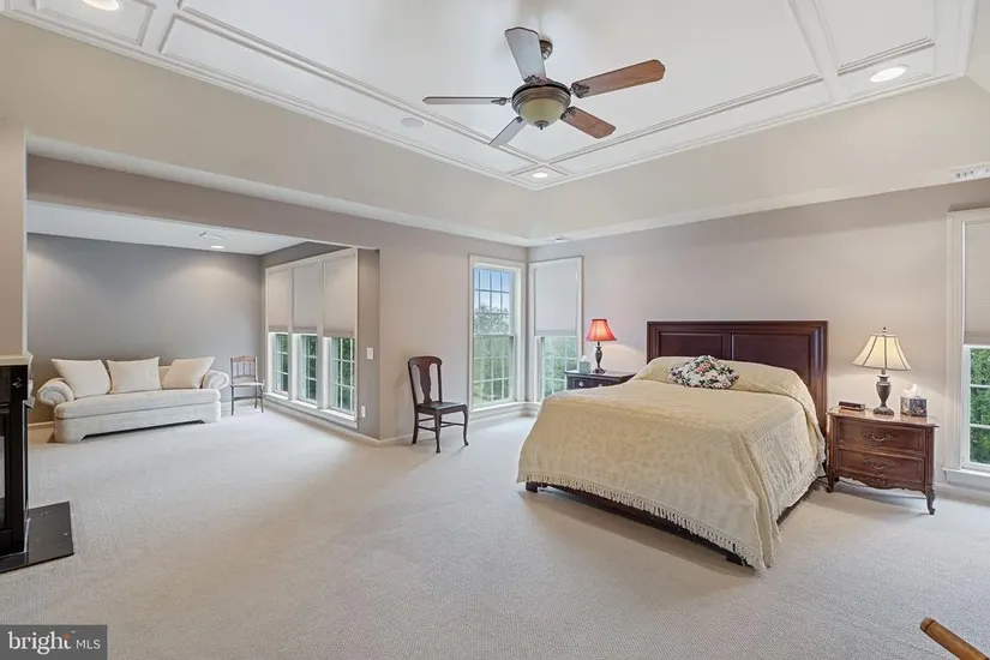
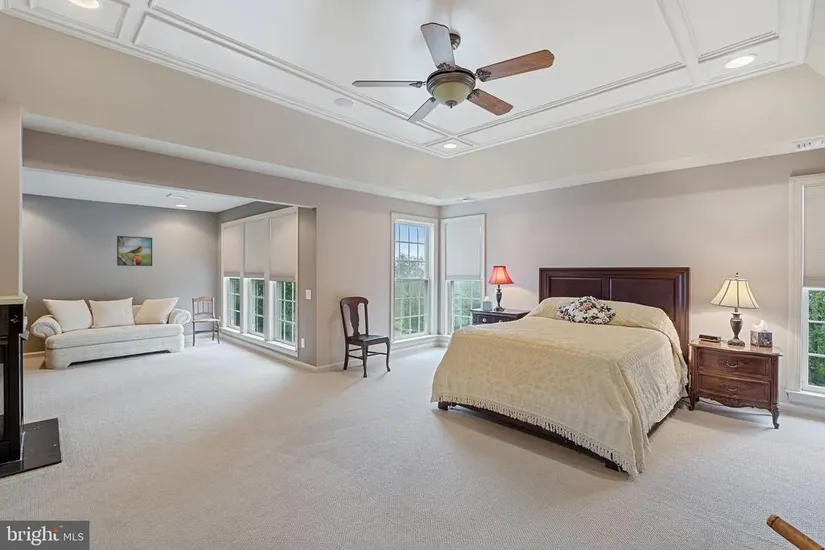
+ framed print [116,235,153,267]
